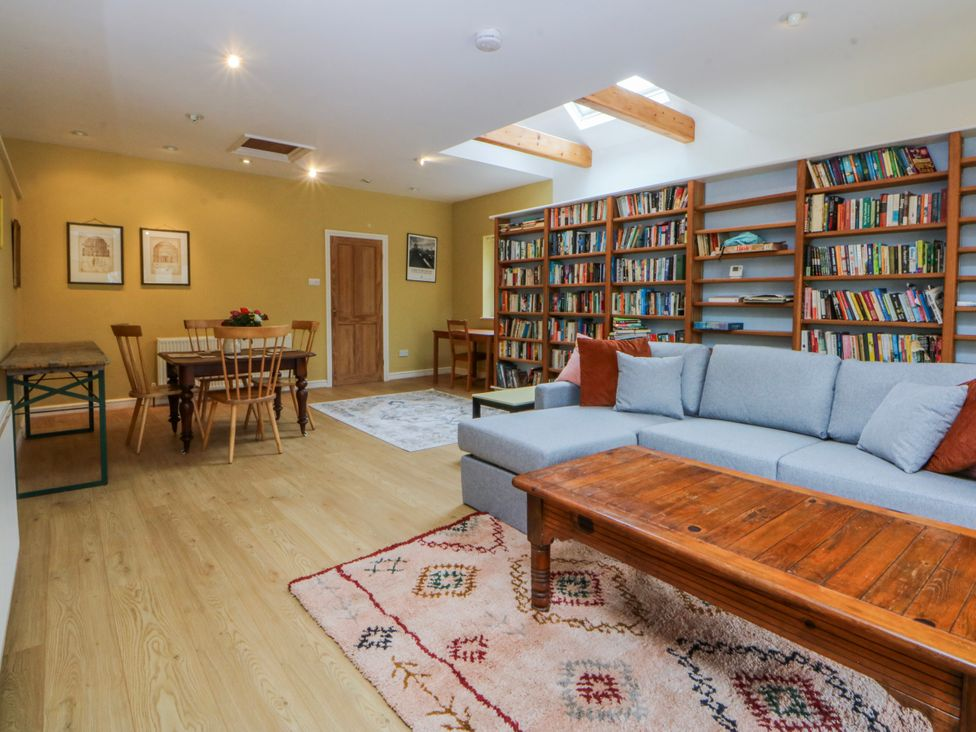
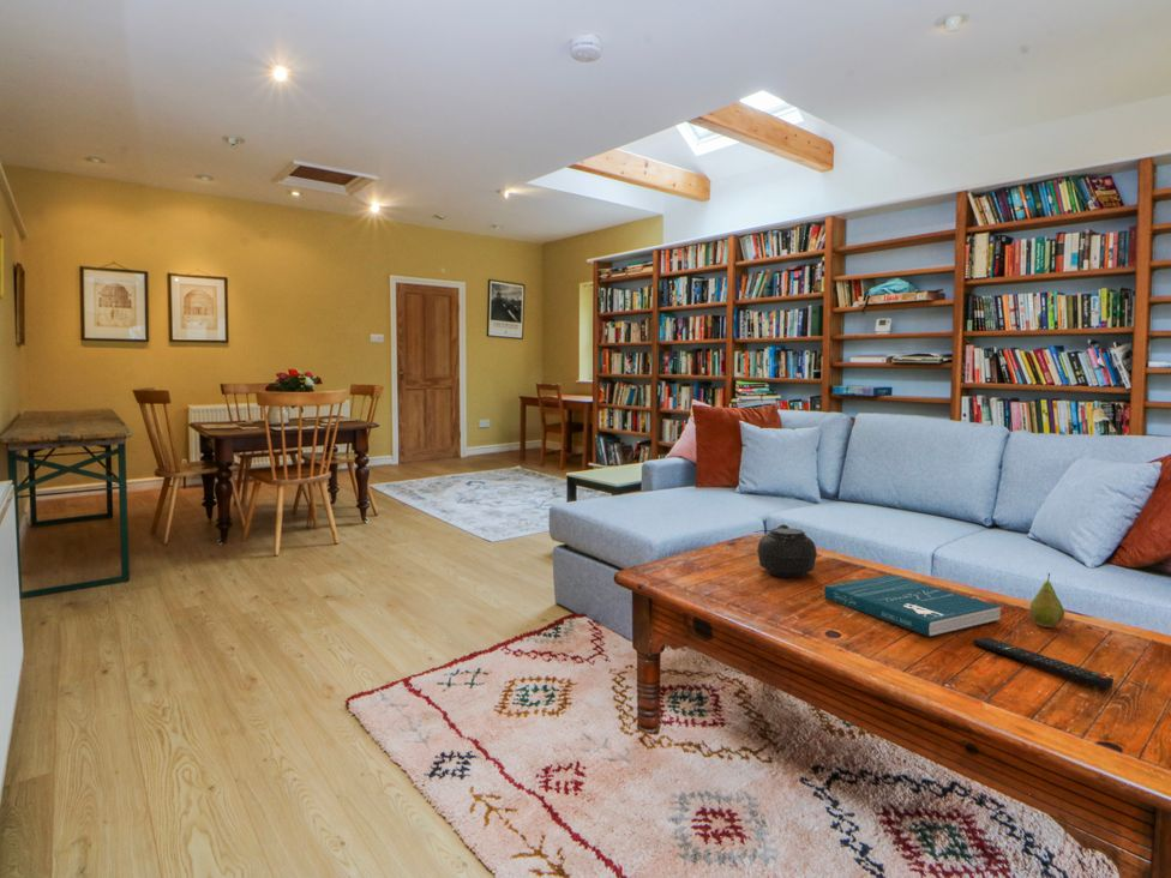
+ remote control [972,636,1115,690]
+ fruit [1028,572,1065,629]
+ book [823,573,1002,638]
+ teapot [753,523,818,578]
